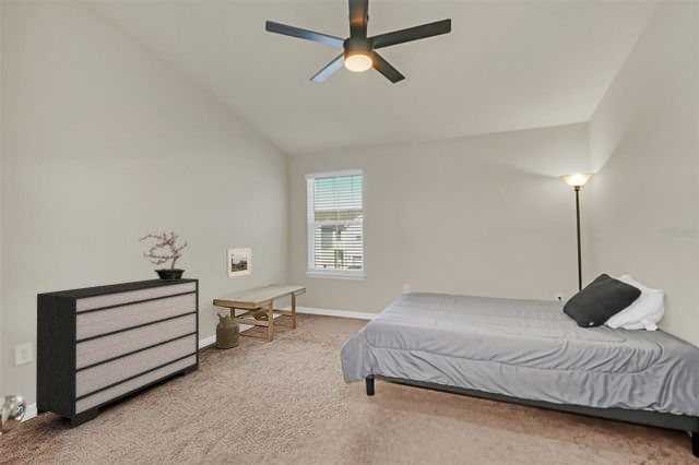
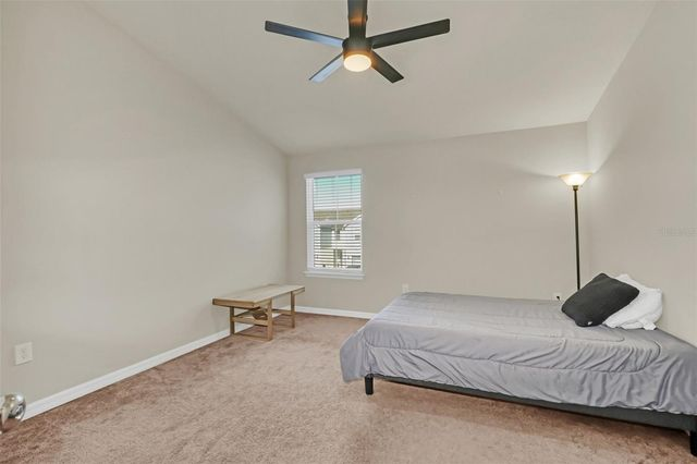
- dresser [35,277,200,428]
- watering can [215,307,241,349]
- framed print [225,248,252,278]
- potted plant [139,230,188,281]
